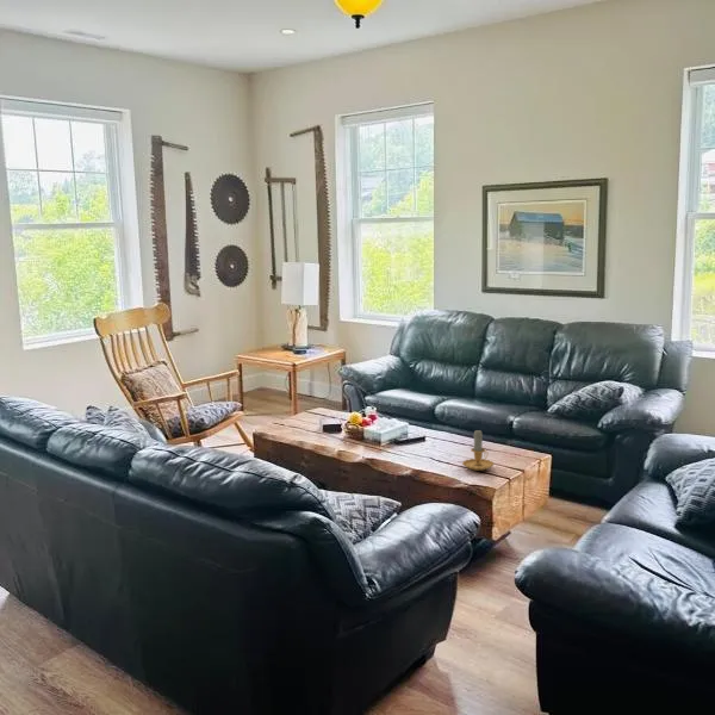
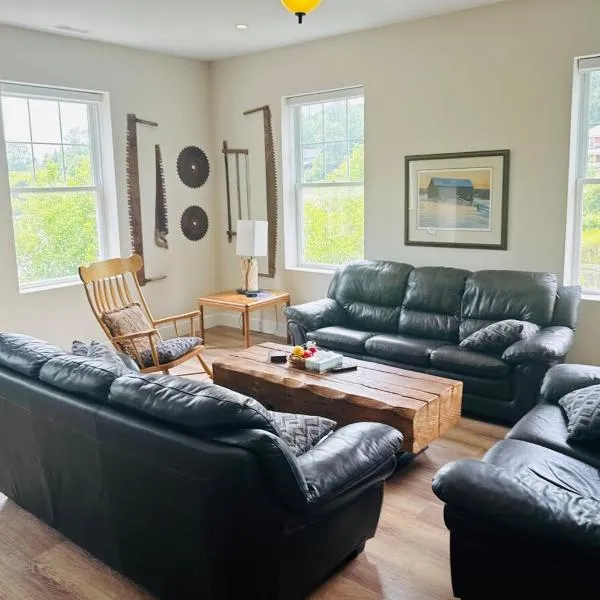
- candle [461,429,496,472]
